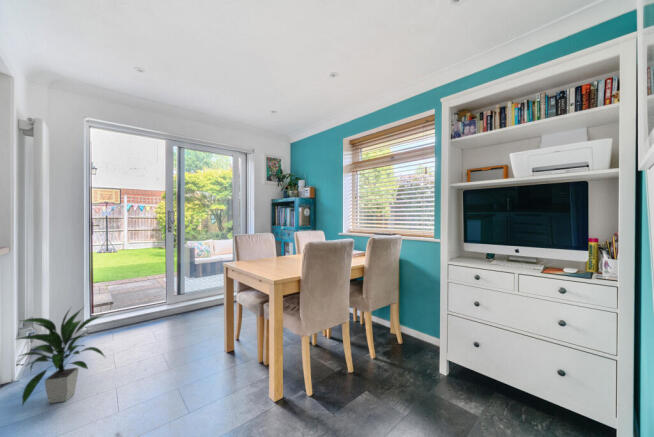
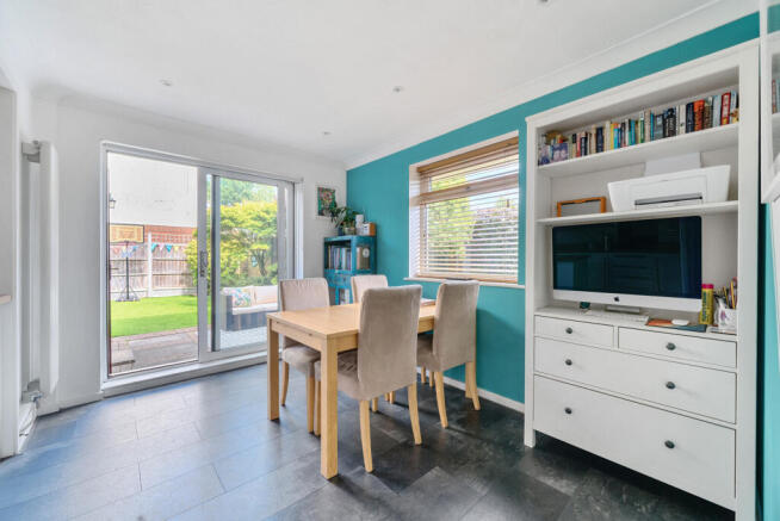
- indoor plant [16,305,106,407]
